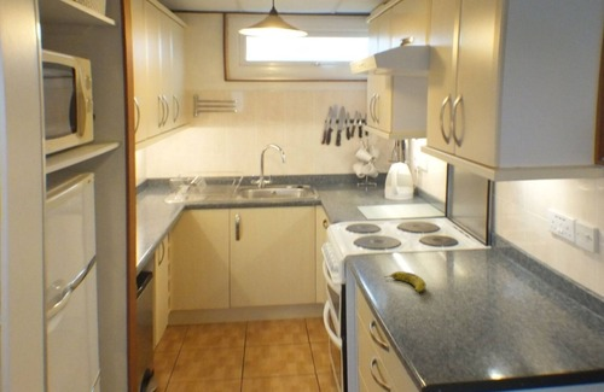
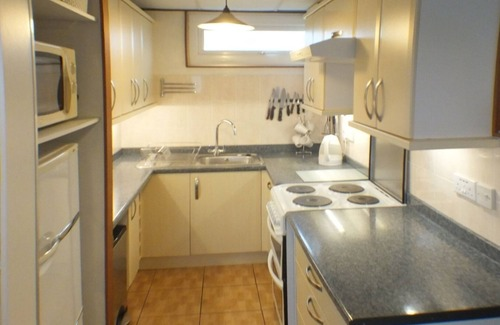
- fruit [383,270,428,293]
